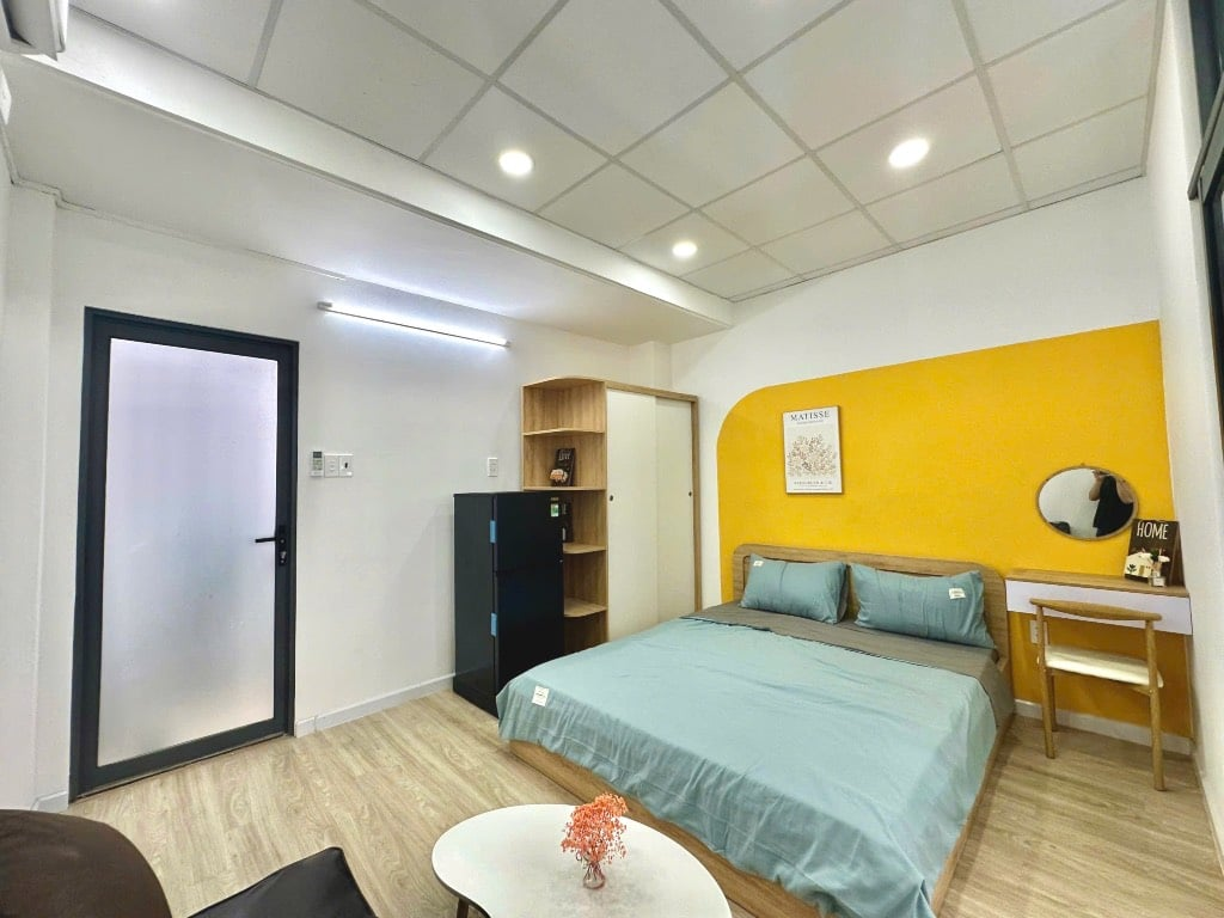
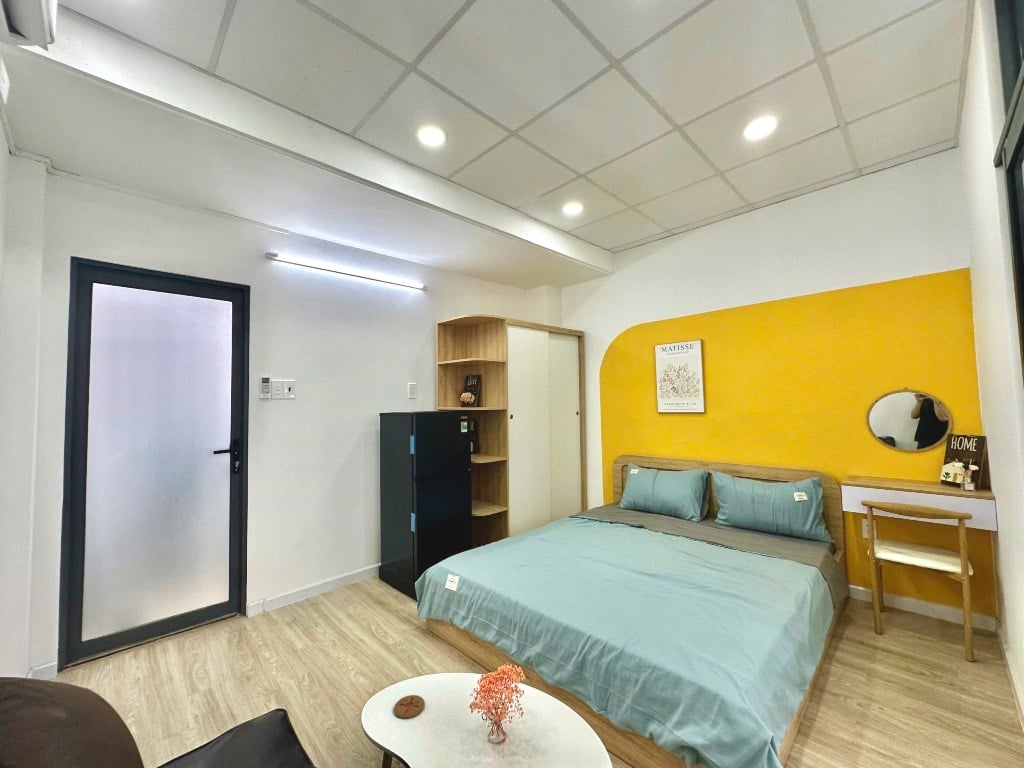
+ coaster [393,694,426,719]
